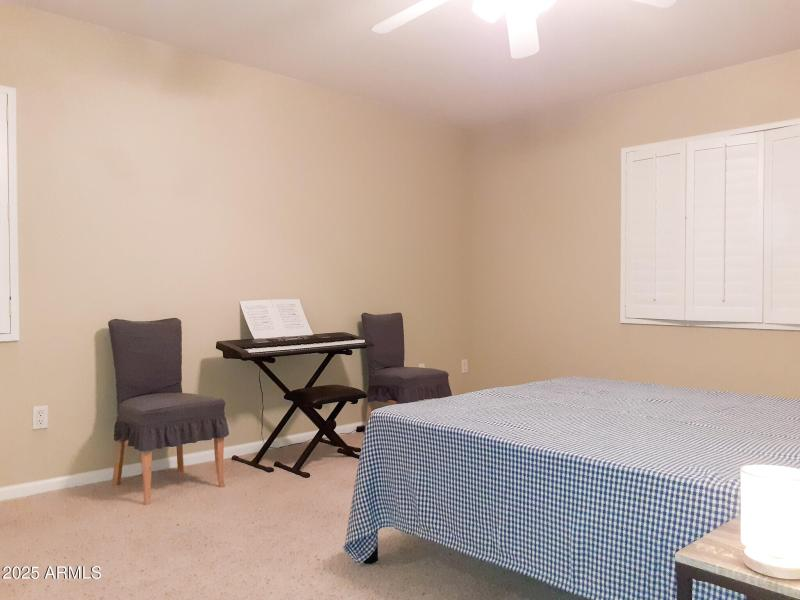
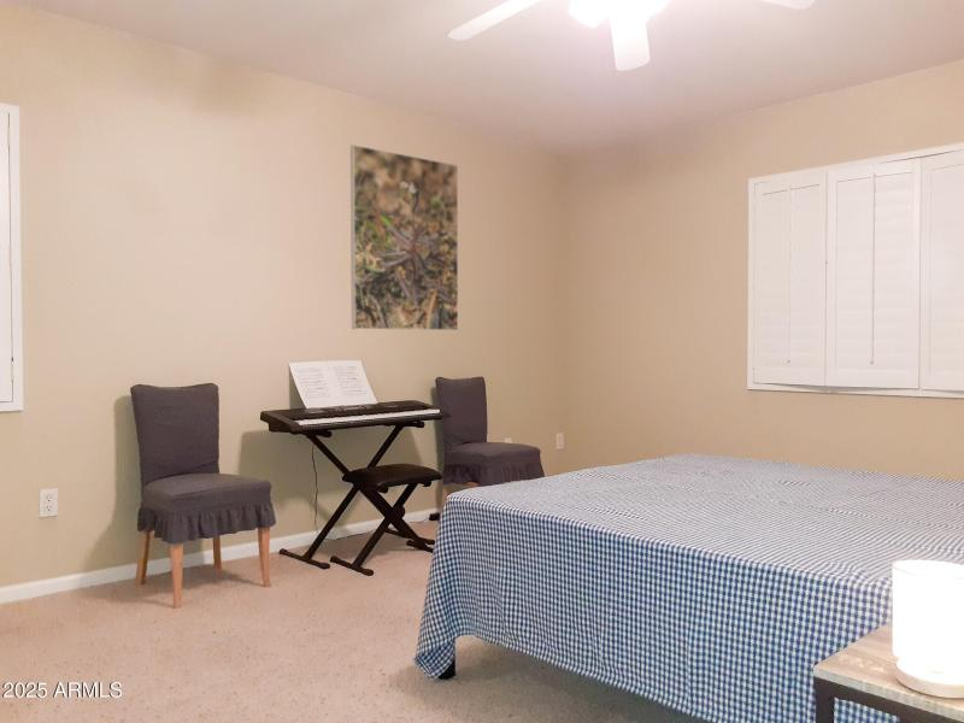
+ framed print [349,143,459,331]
